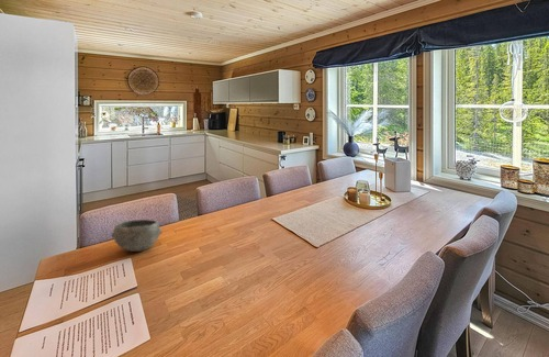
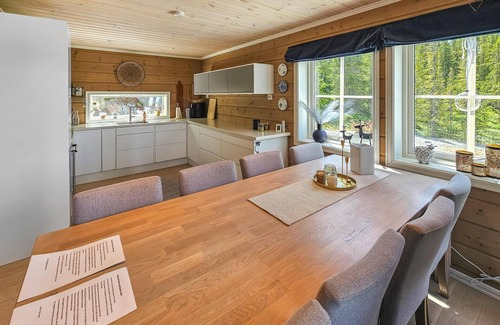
- bowl [110,219,164,253]
